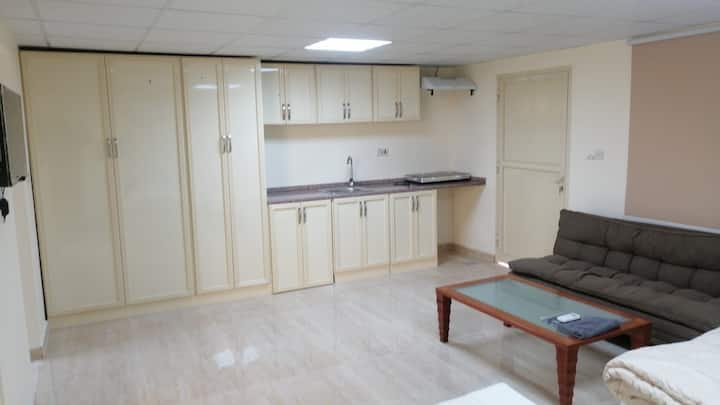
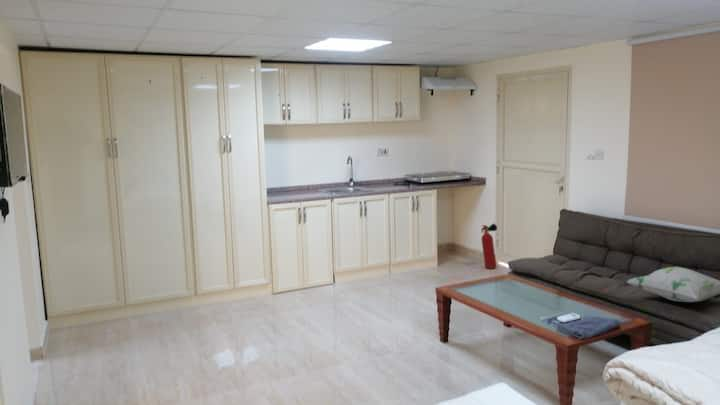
+ fire extinguisher [480,223,498,270]
+ decorative pillow [626,266,720,303]
